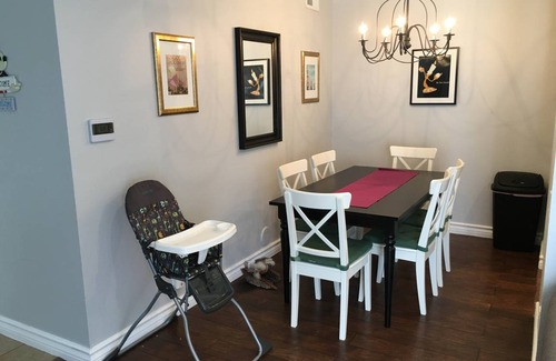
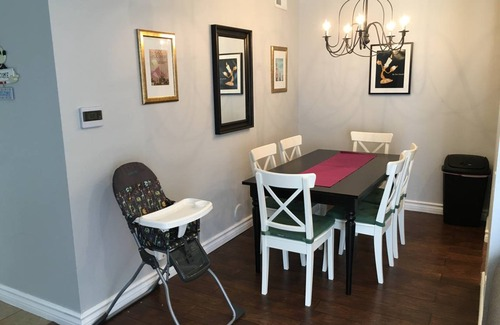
- toy horse [239,255,282,291]
